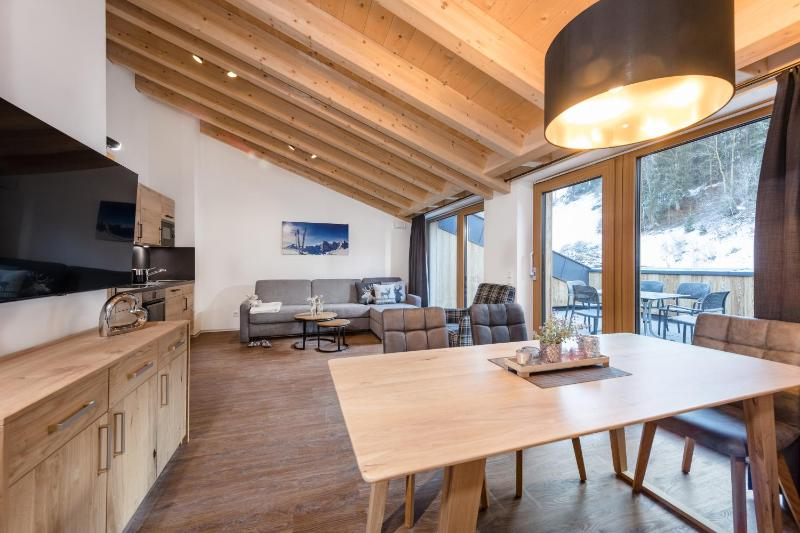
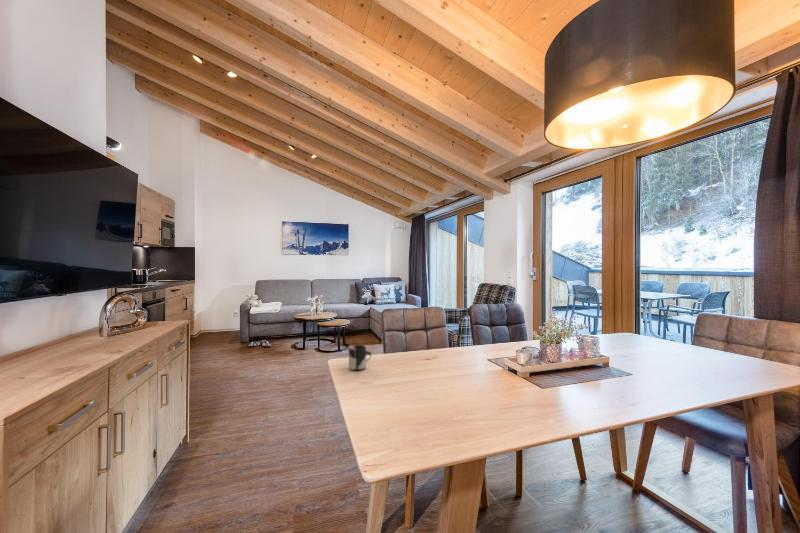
+ cup [348,344,373,371]
